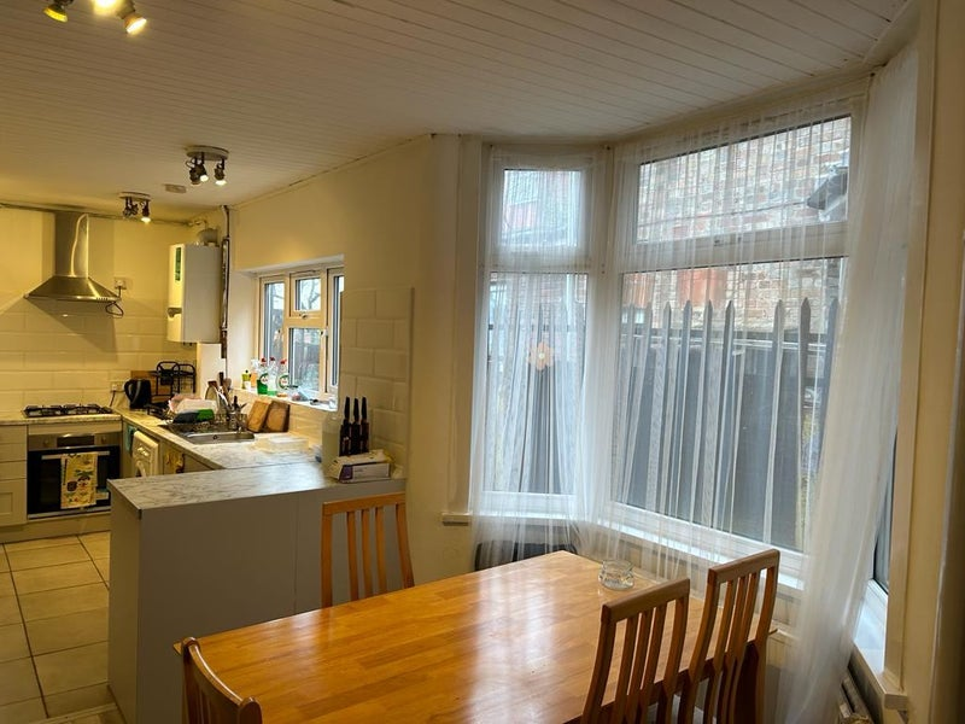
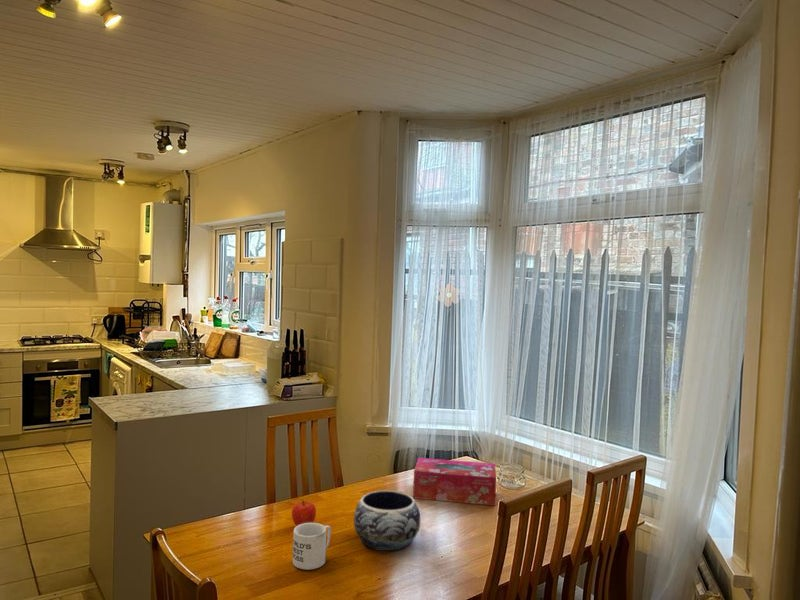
+ fruit [291,499,317,526]
+ tissue box [412,457,497,506]
+ mug [292,522,332,571]
+ decorative bowl [353,489,422,552]
